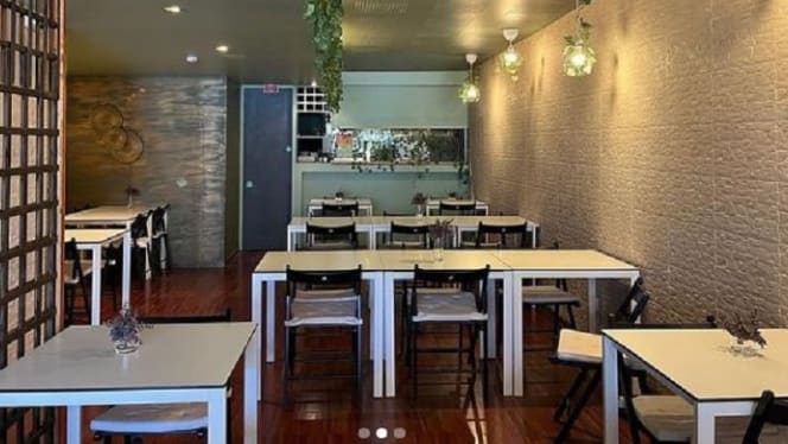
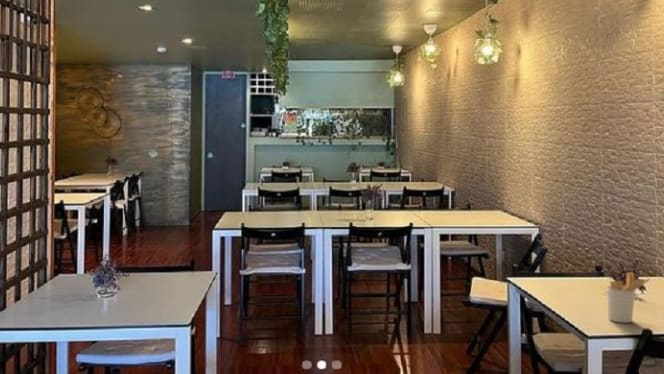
+ utensil holder [606,271,651,324]
